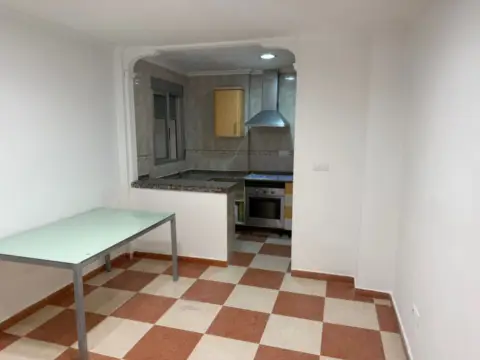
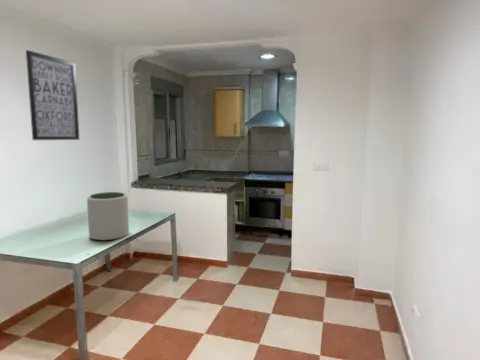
+ wall art [25,49,81,141]
+ plant pot [86,191,130,242]
